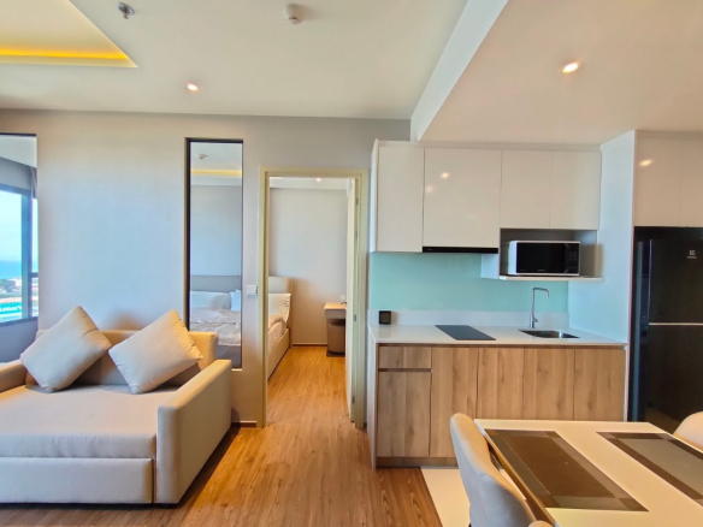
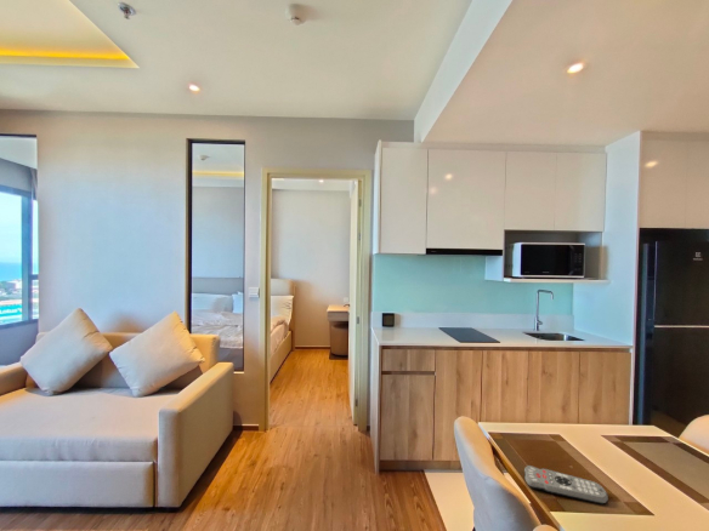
+ remote control [523,464,609,506]
